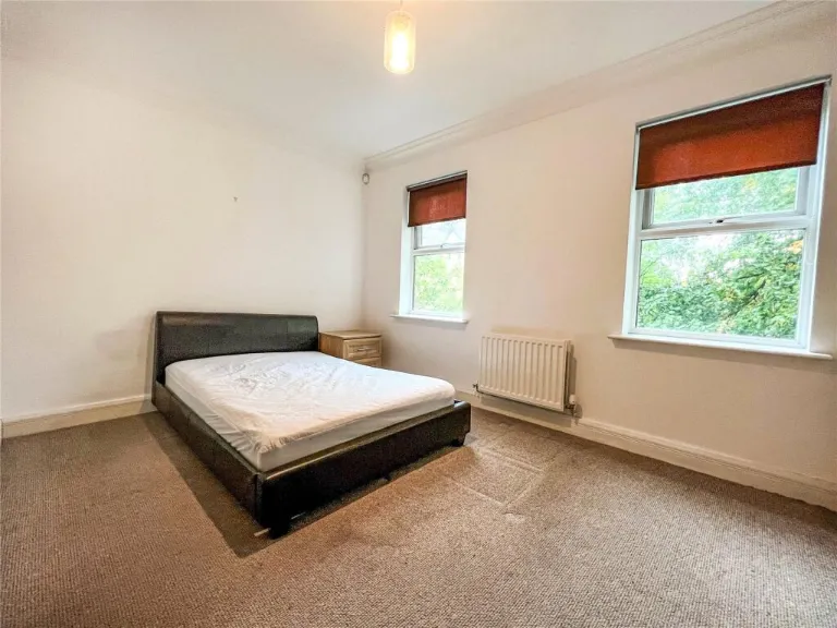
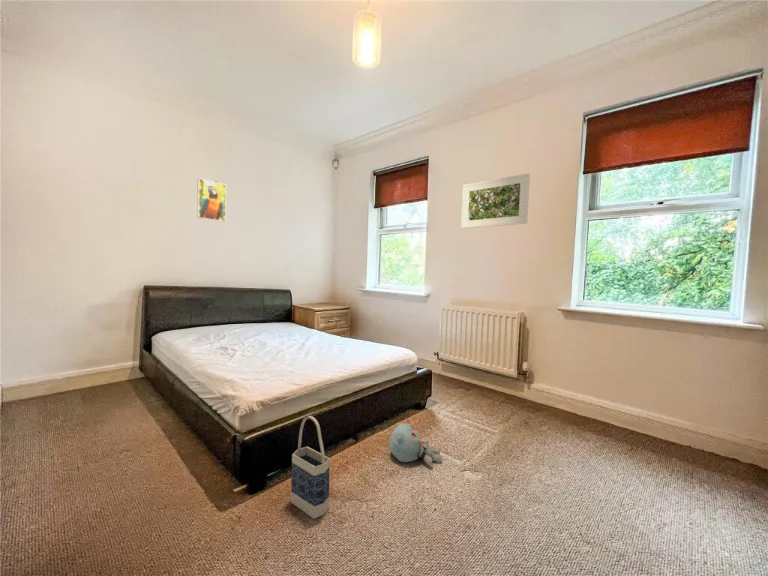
+ plush toy [388,422,442,466]
+ bag [290,415,331,520]
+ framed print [196,177,227,223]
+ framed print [460,172,531,229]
